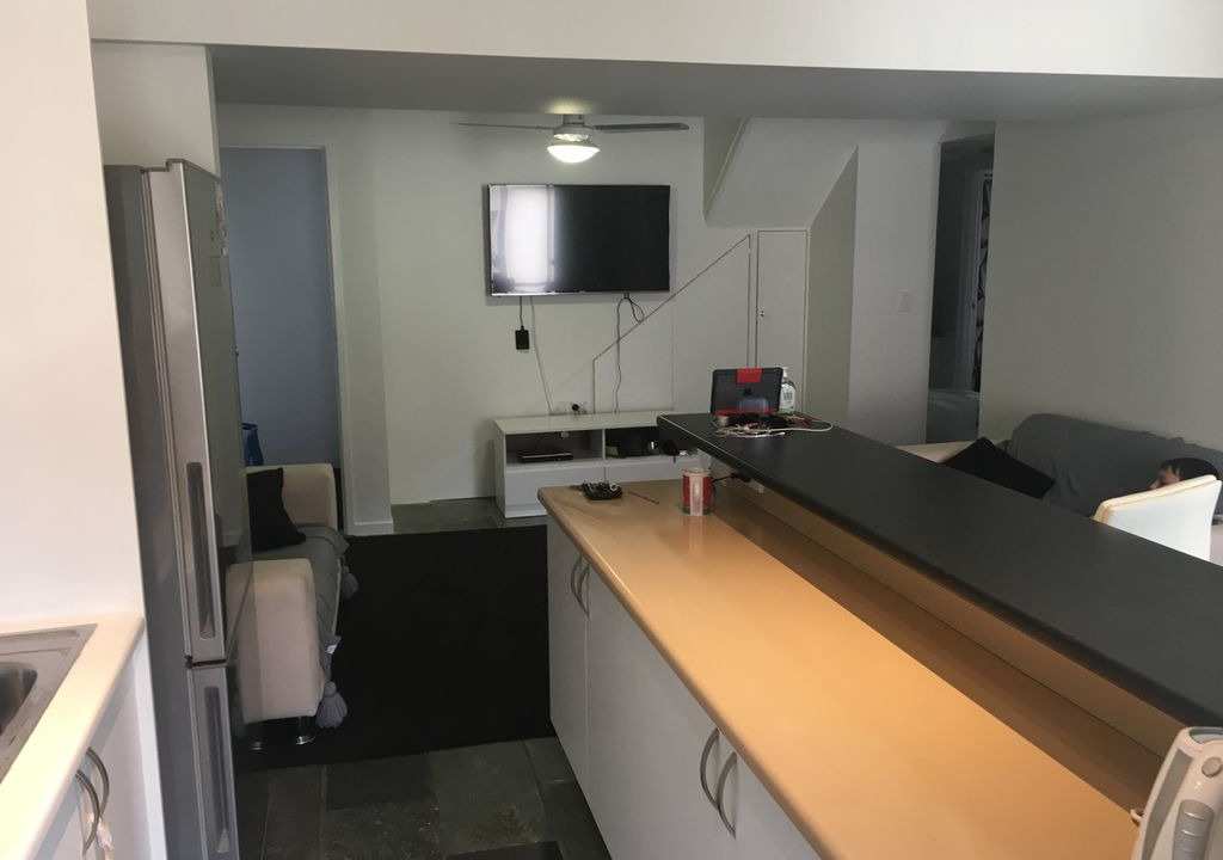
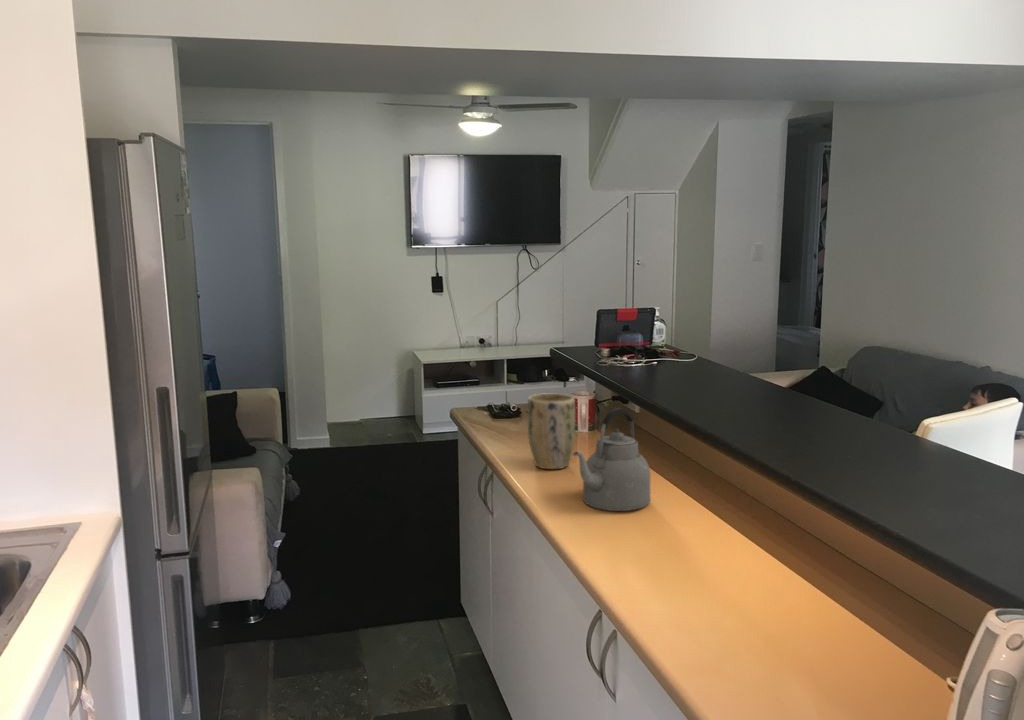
+ plant pot [527,393,576,470]
+ kettle [571,407,652,512]
